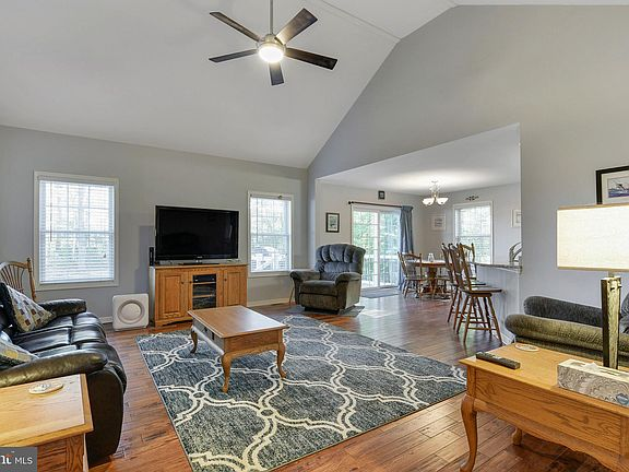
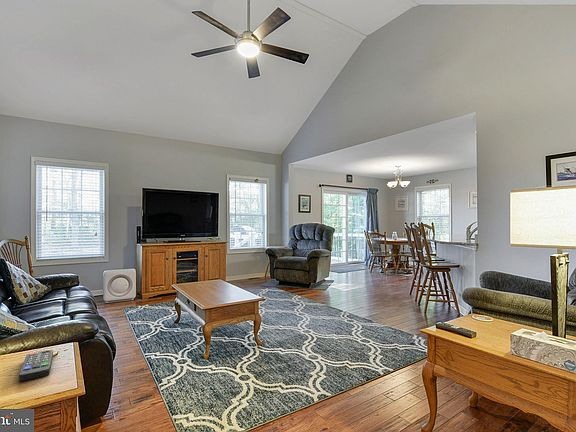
+ remote control [18,349,54,382]
